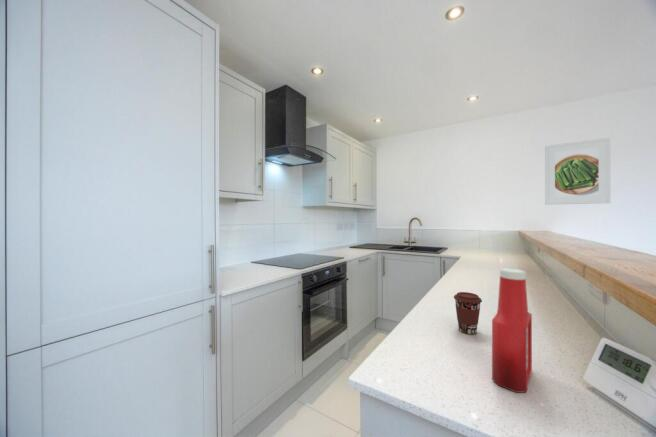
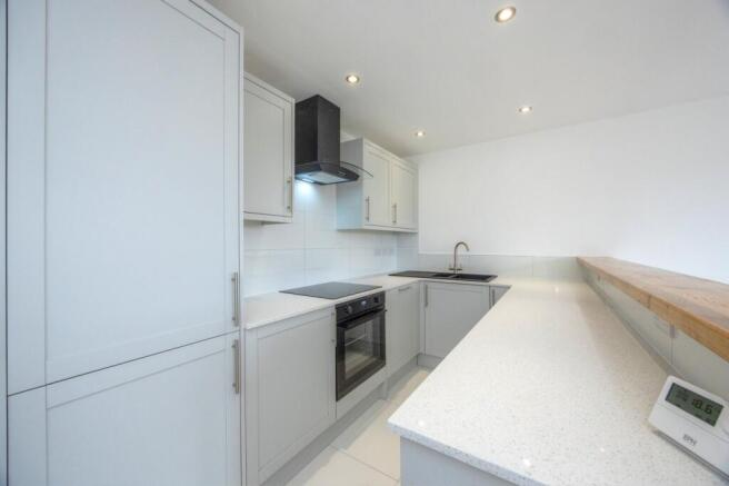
- soap bottle [491,267,533,394]
- coffee cup [453,291,483,335]
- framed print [544,137,611,206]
